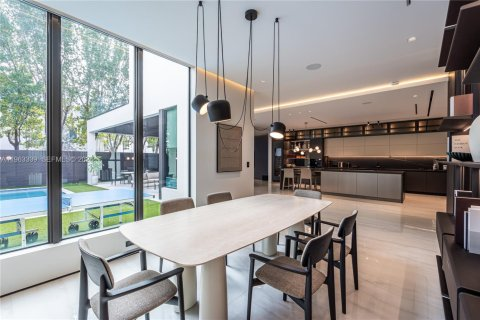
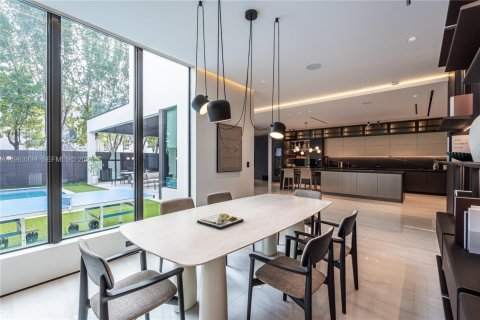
+ dinner plate [196,213,244,231]
